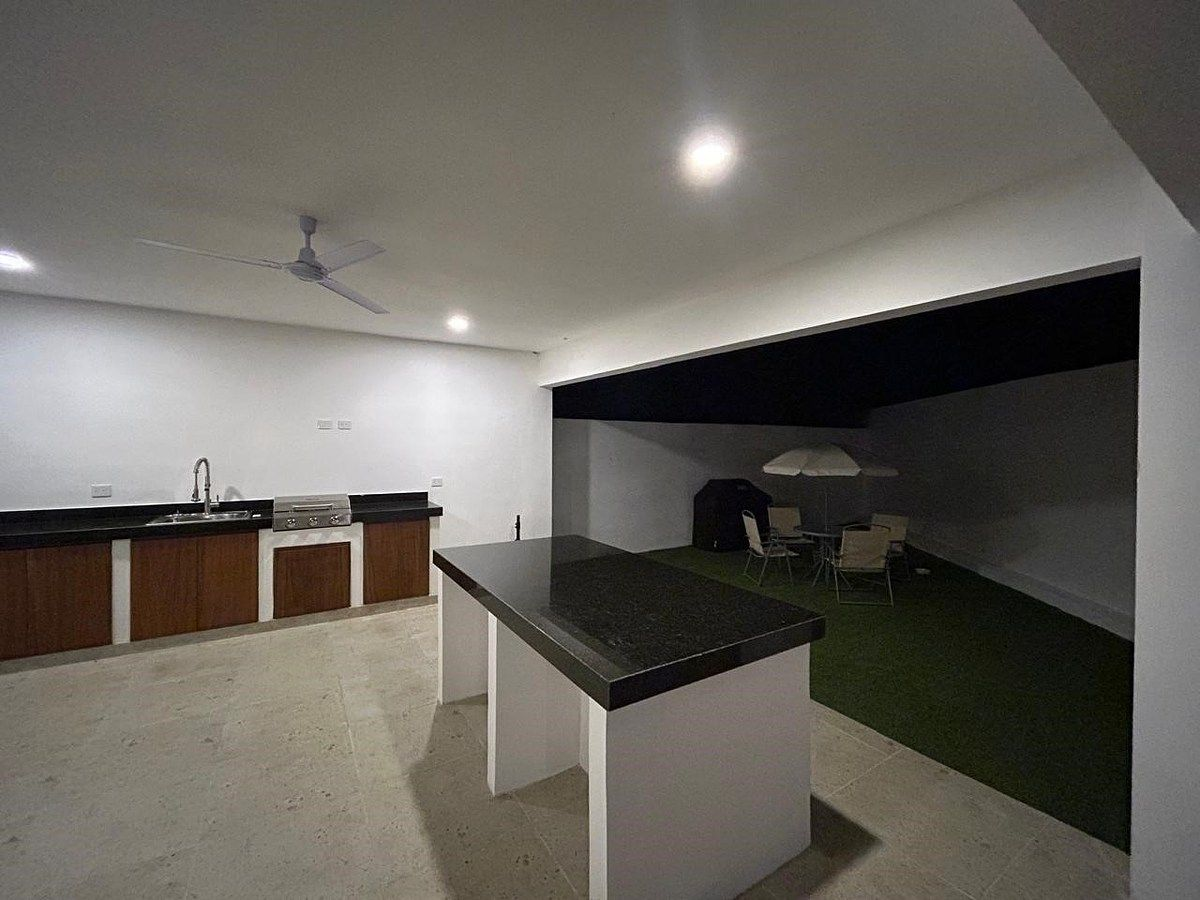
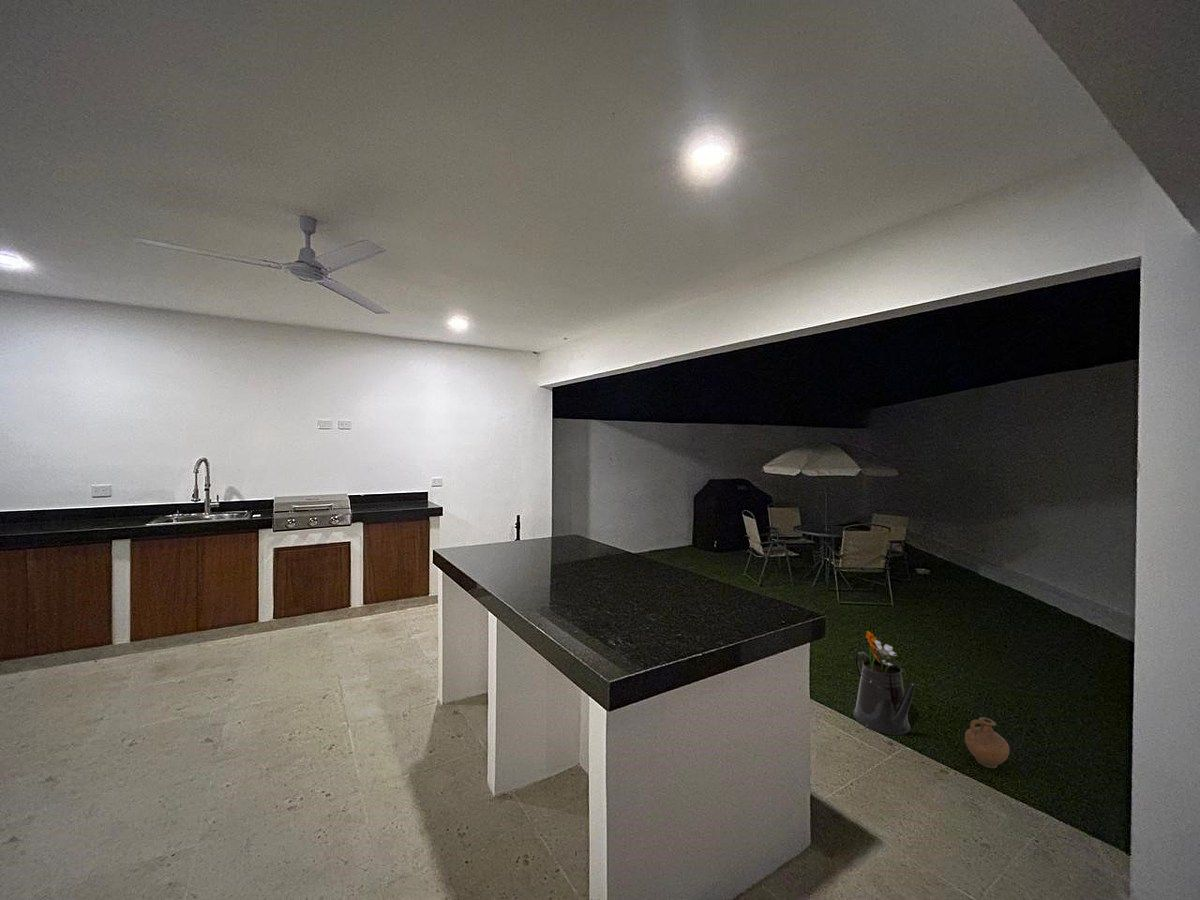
+ ceramic jug [964,716,1011,769]
+ watering can [853,630,916,736]
